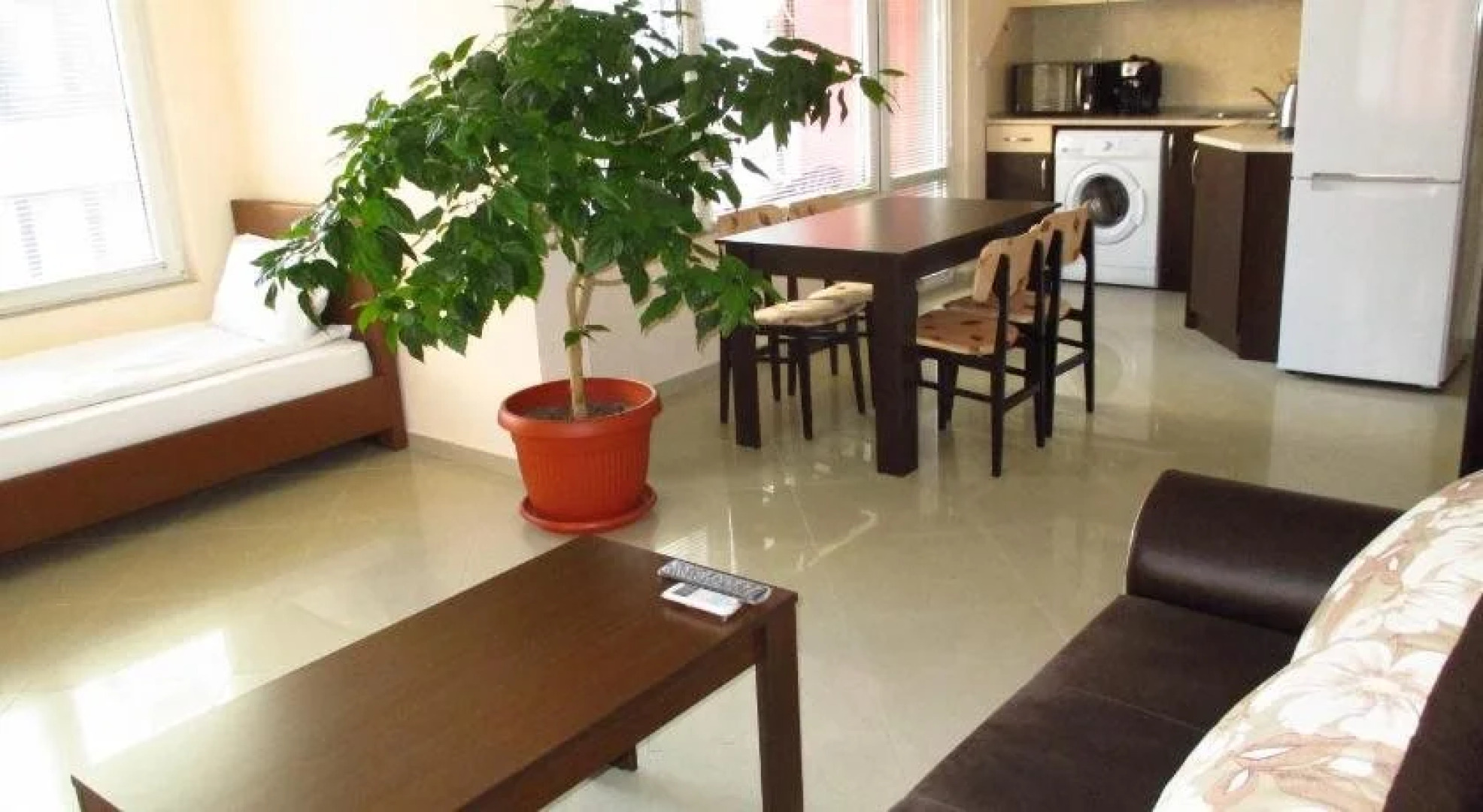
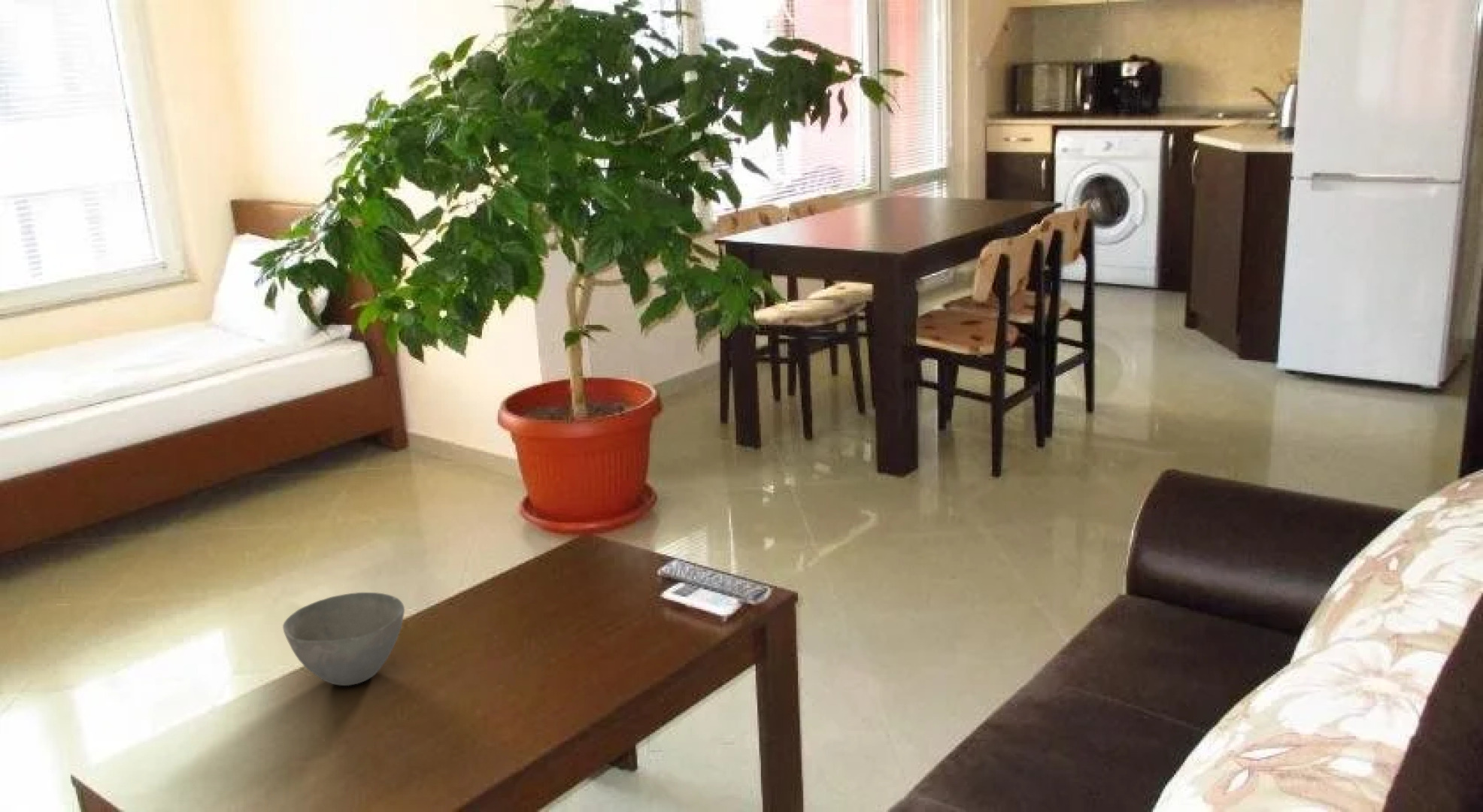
+ bowl [282,592,405,686]
